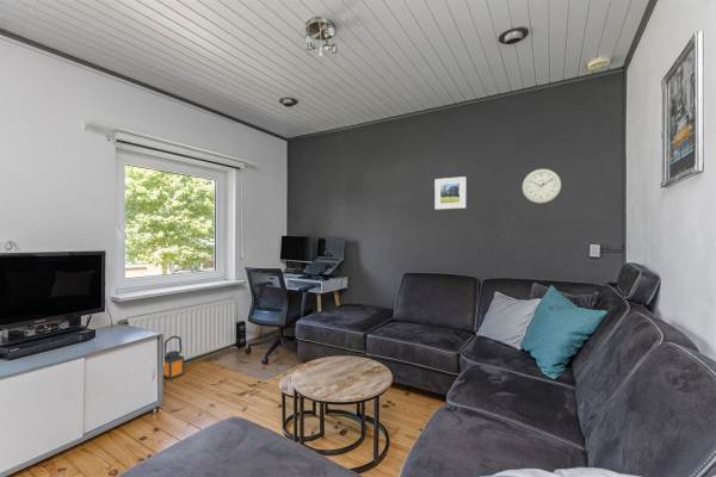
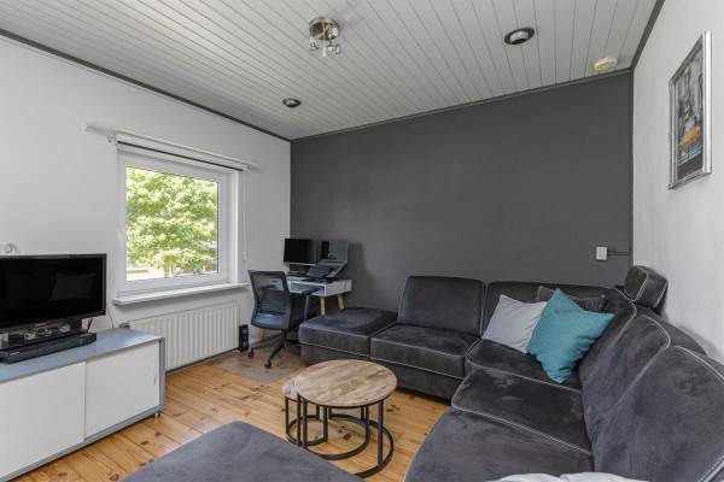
- wall clock [521,168,562,205]
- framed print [433,175,467,210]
- lantern [162,335,185,380]
